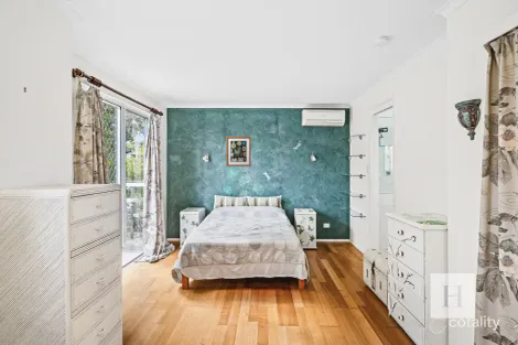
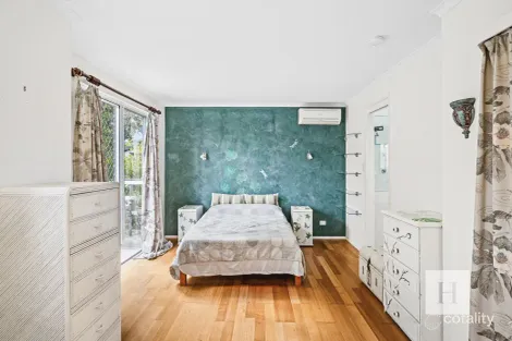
- wall art [225,136,252,168]
